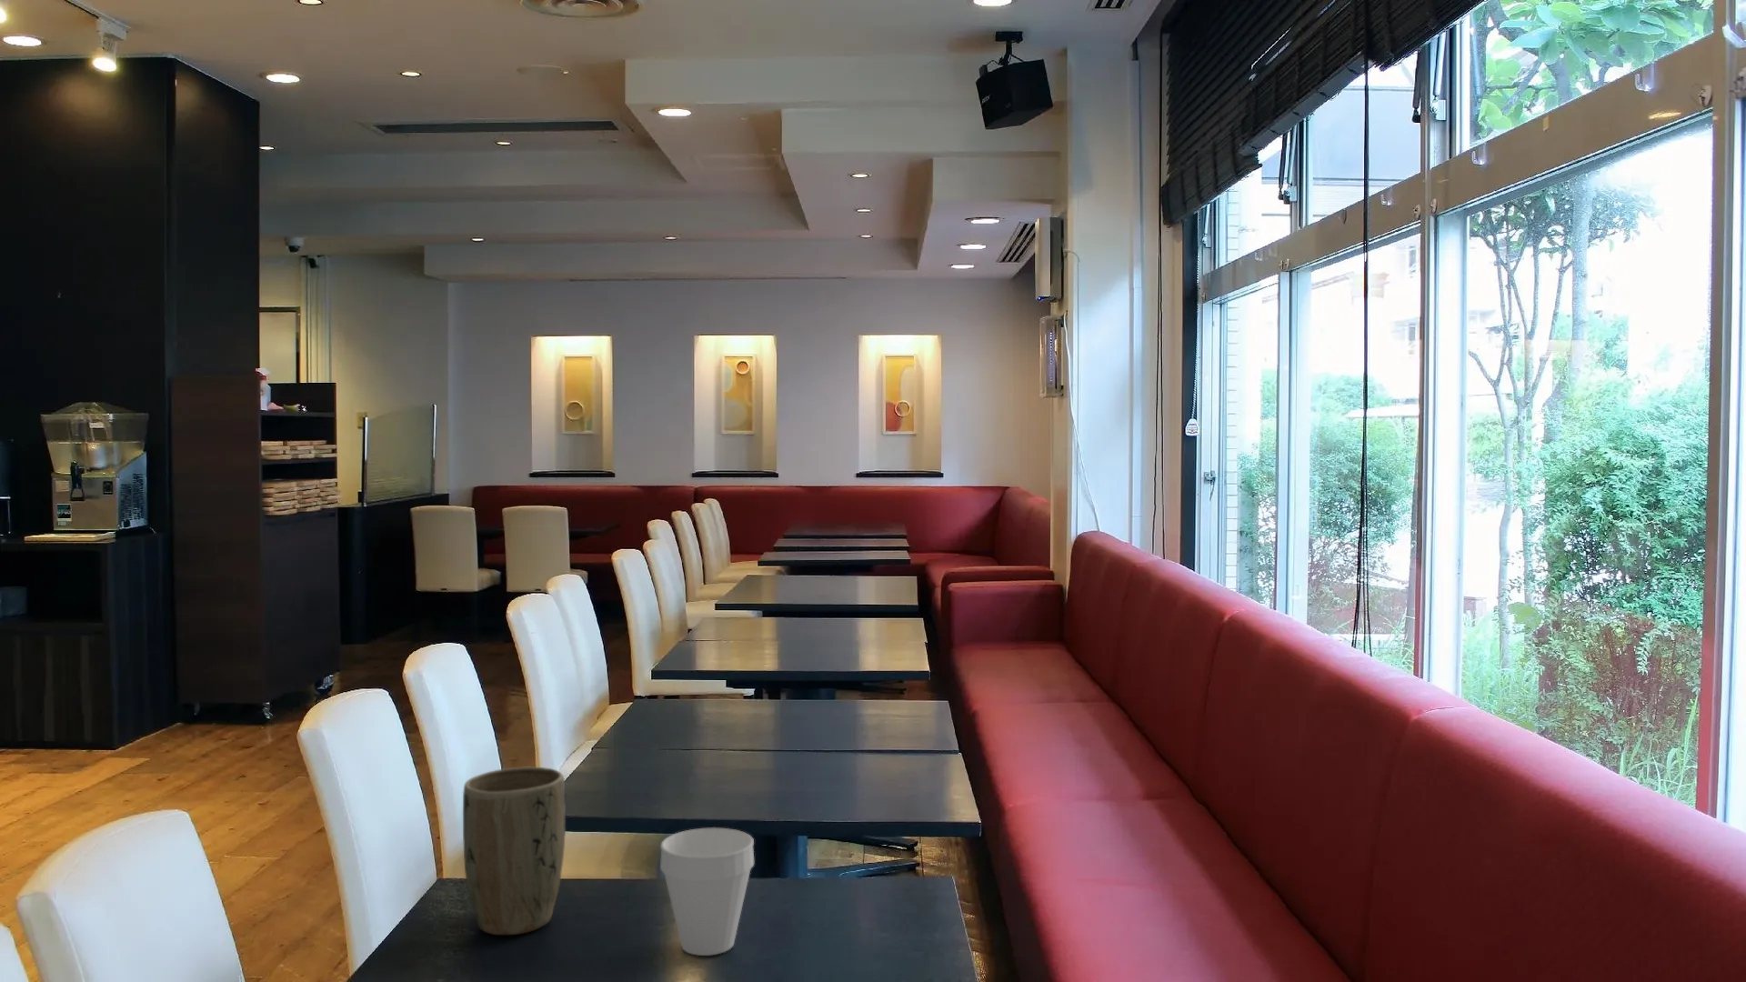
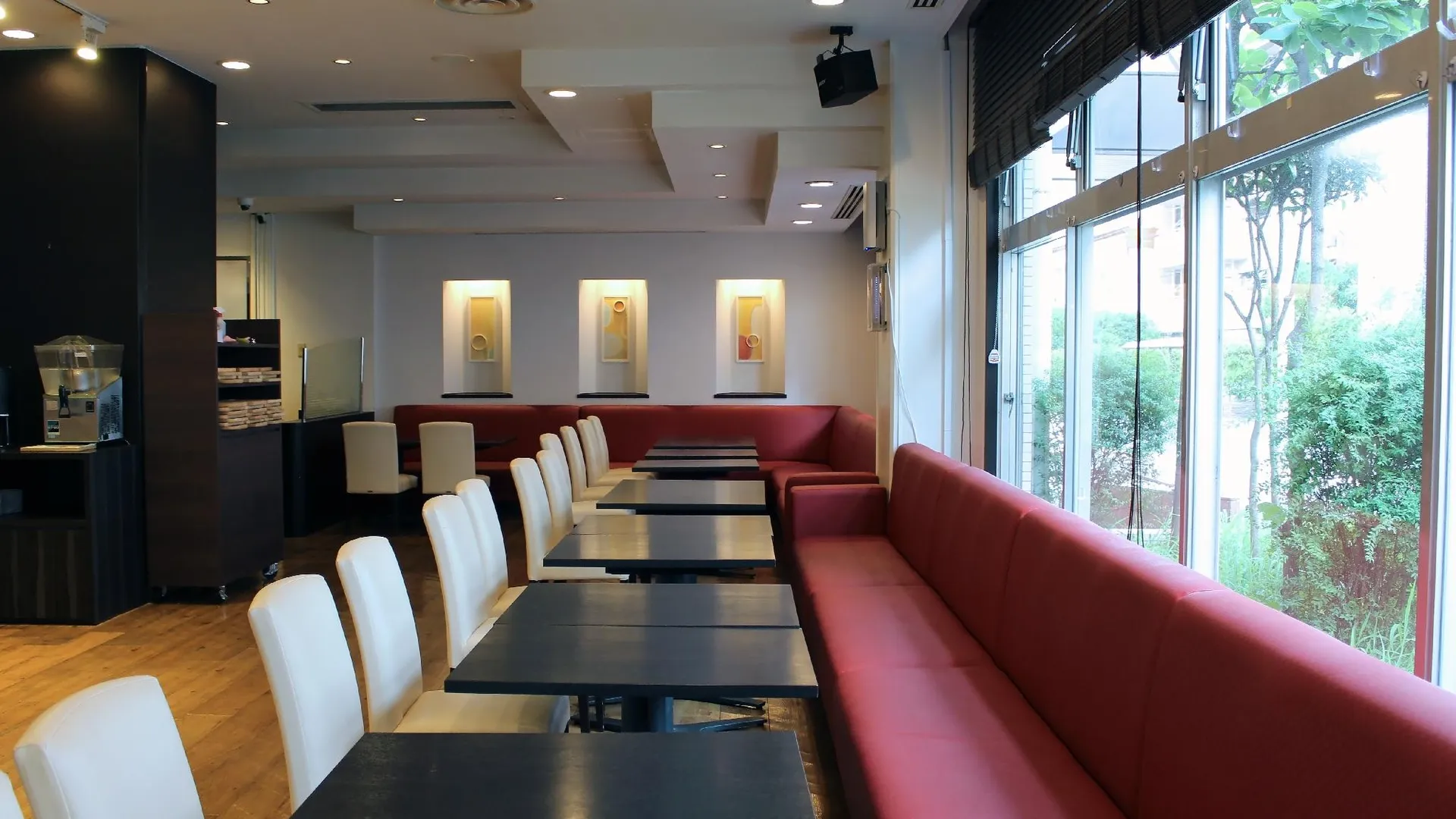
- plant pot [462,766,566,935]
- cup [660,826,754,957]
